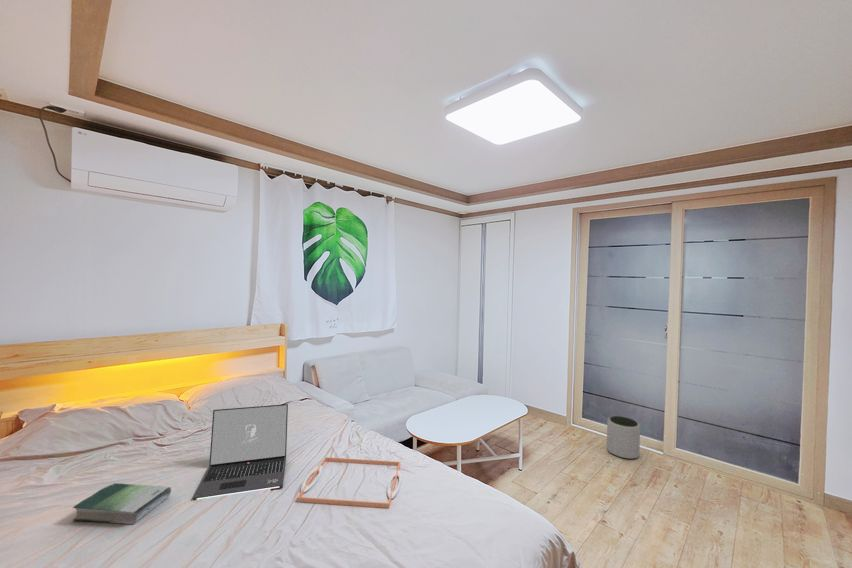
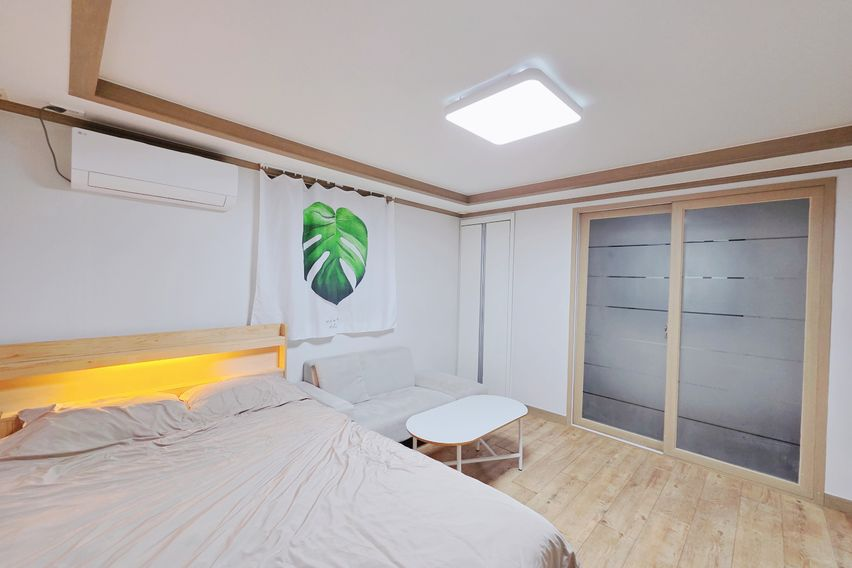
- serving tray [296,456,403,509]
- book [72,482,172,525]
- plant pot [606,415,641,460]
- laptop [192,403,289,501]
